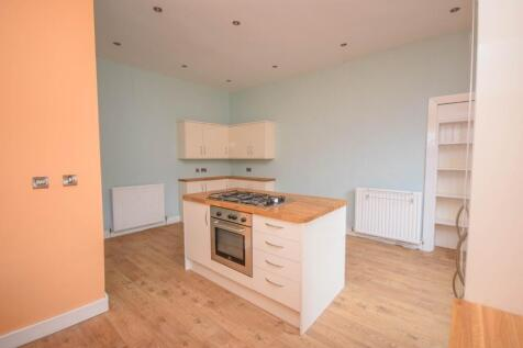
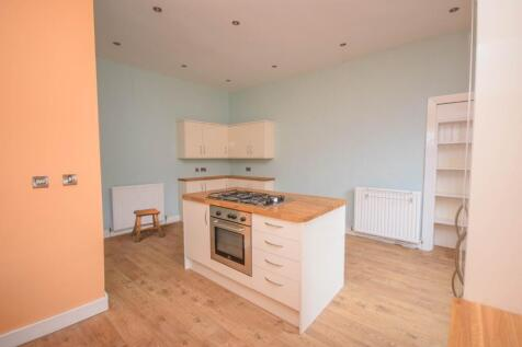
+ stool [129,207,166,243]
